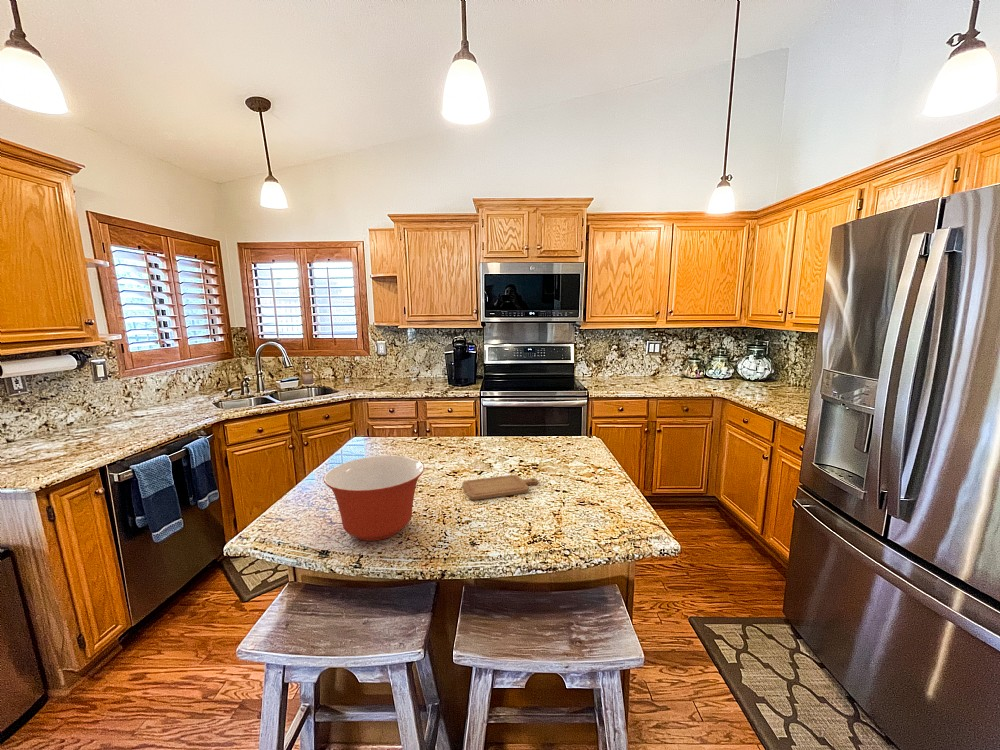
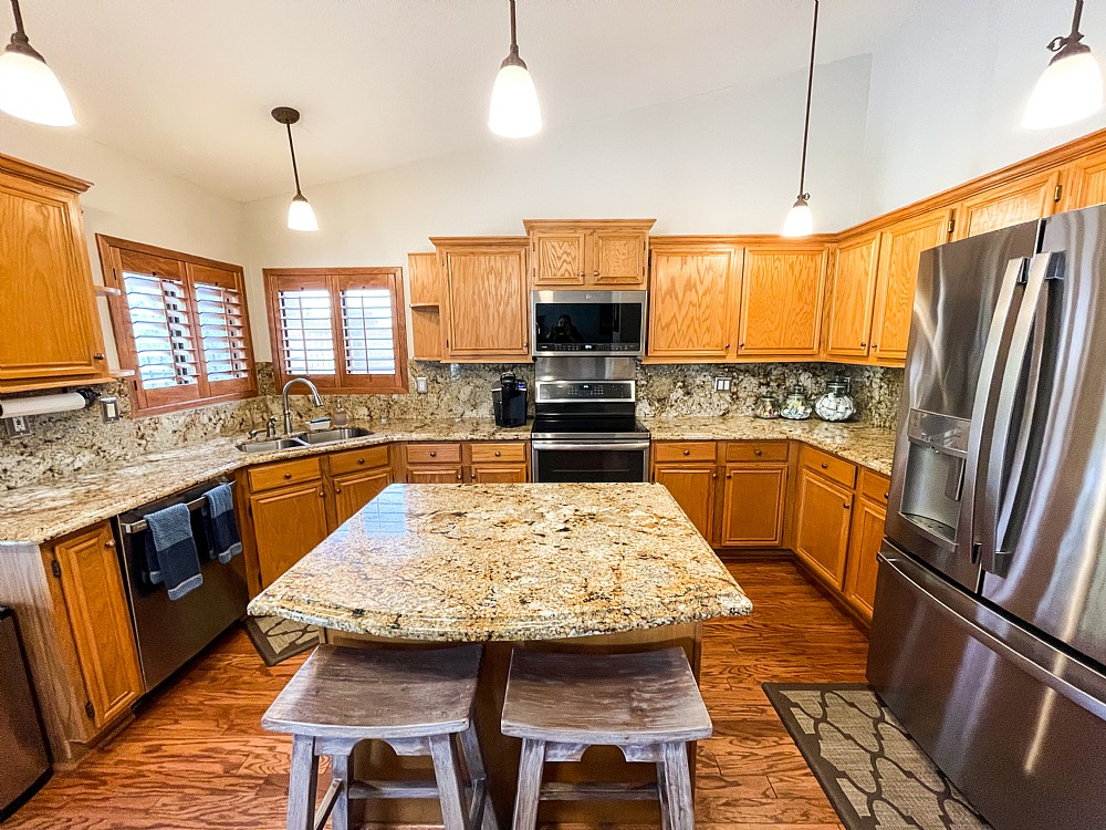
- mixing bowl [323,455,425,542]
- chopping board [461,474,539,501]
